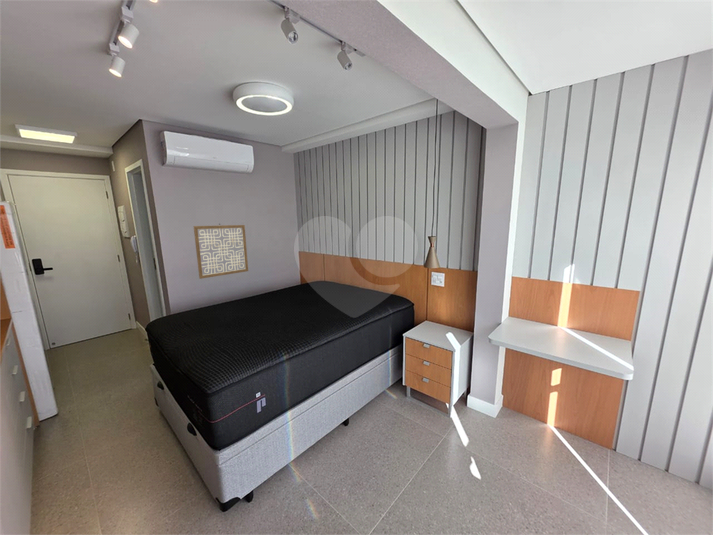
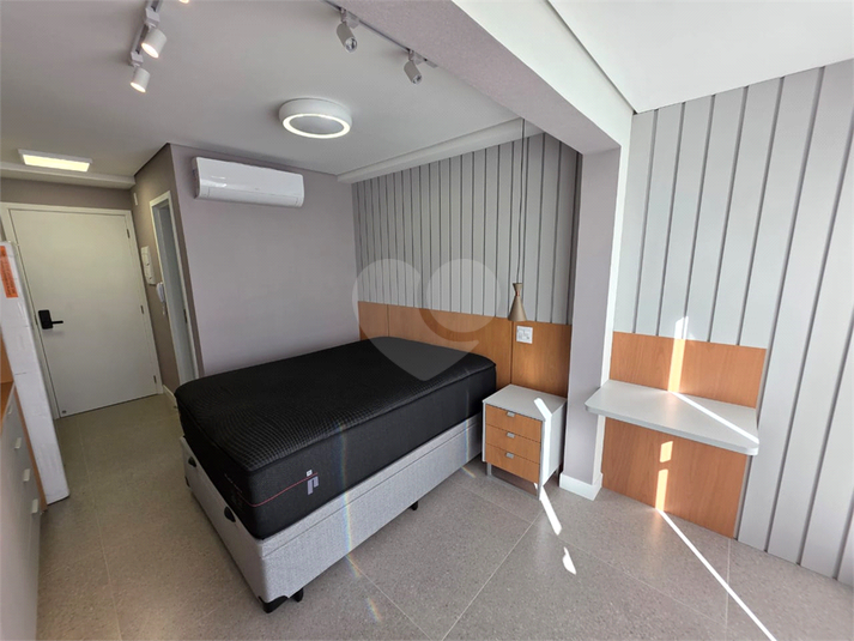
- wall art [193,223,249,280]
